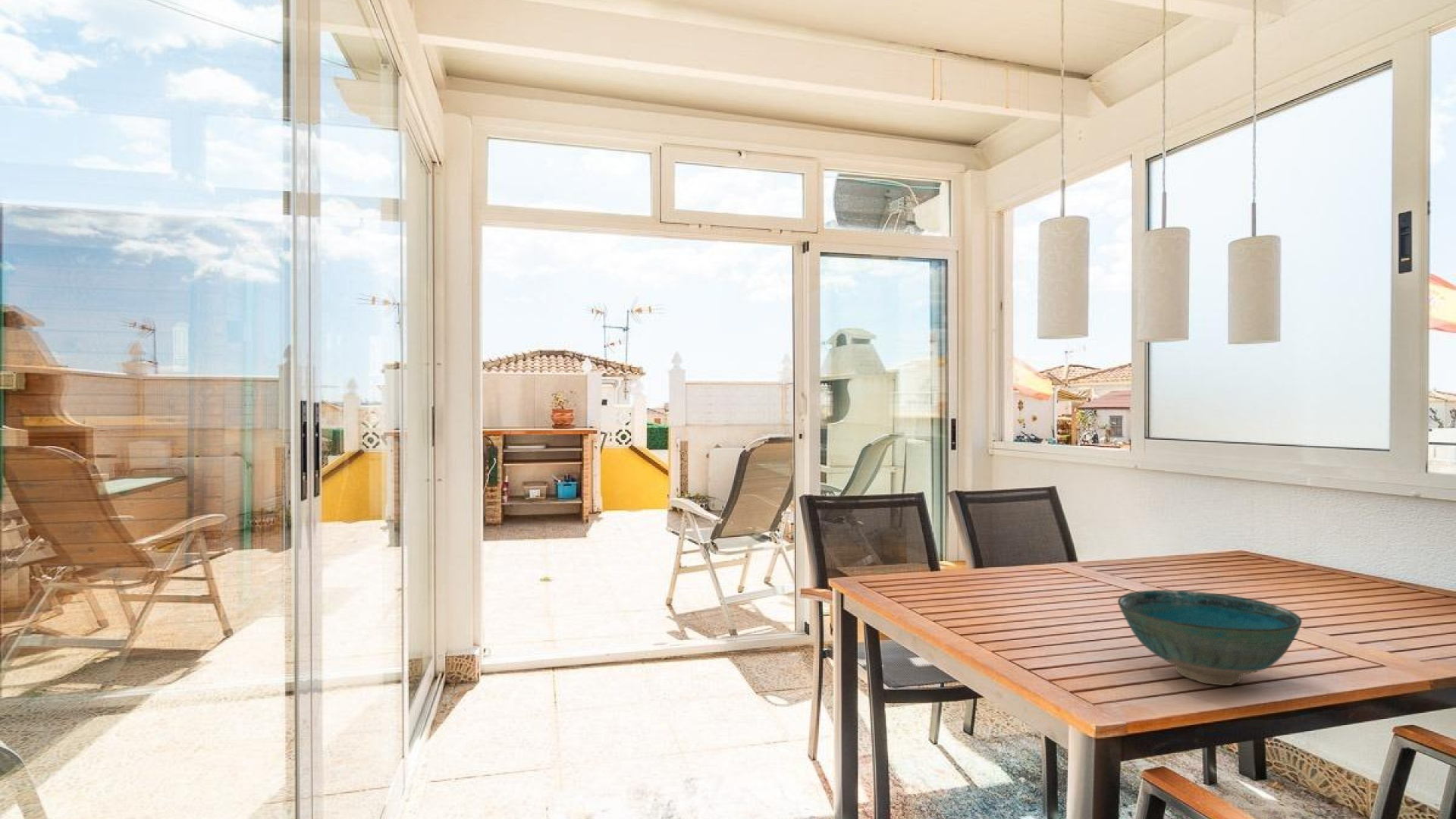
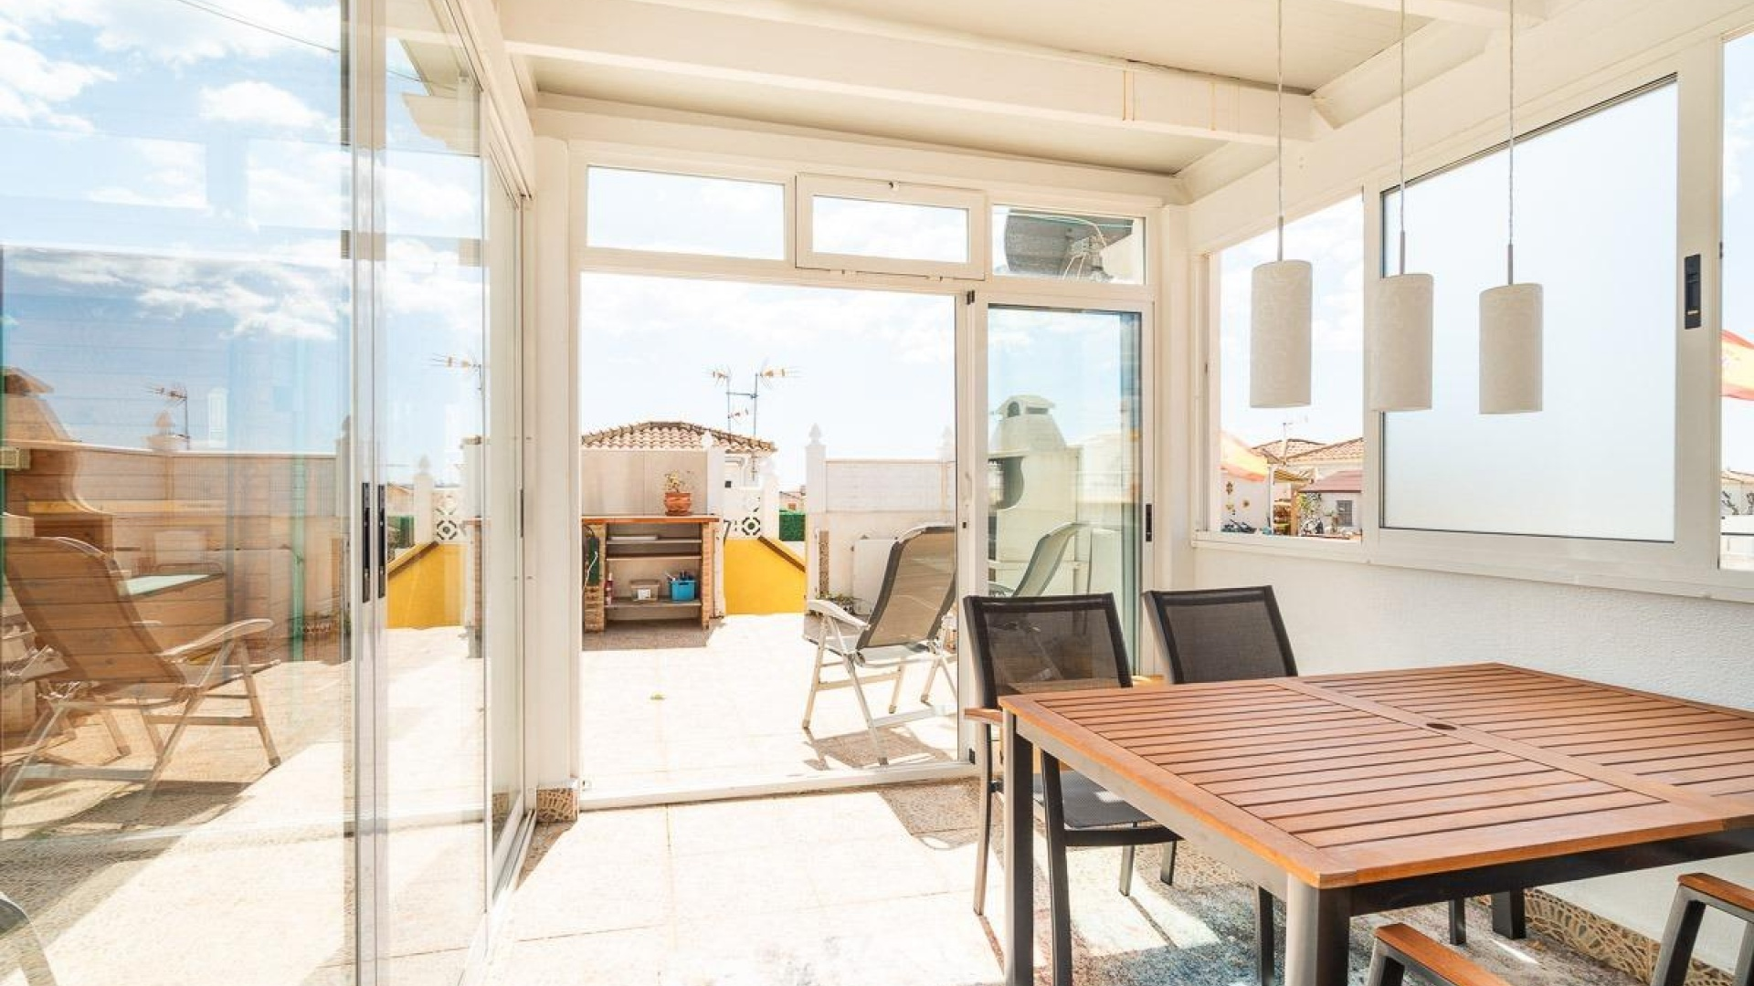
- bowl [1117,589,1303,686]
